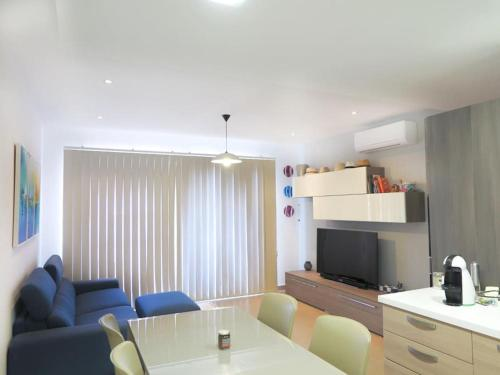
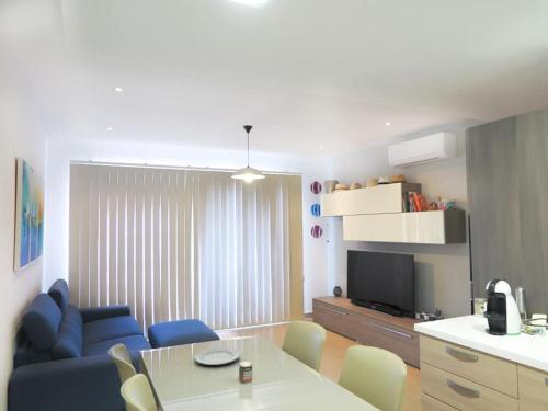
+ chinaware [194,346,241,366]
